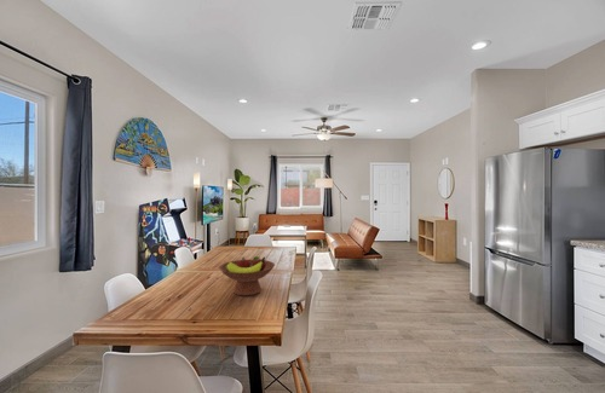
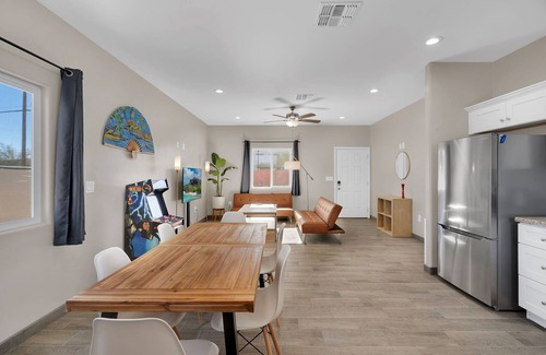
- fruit bowl [218,255,276,296]
